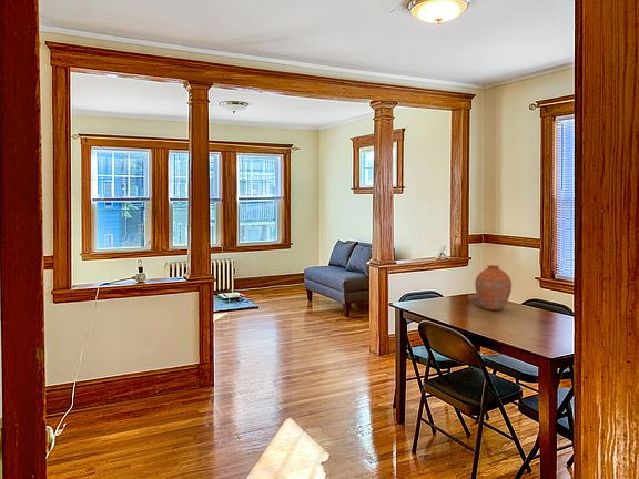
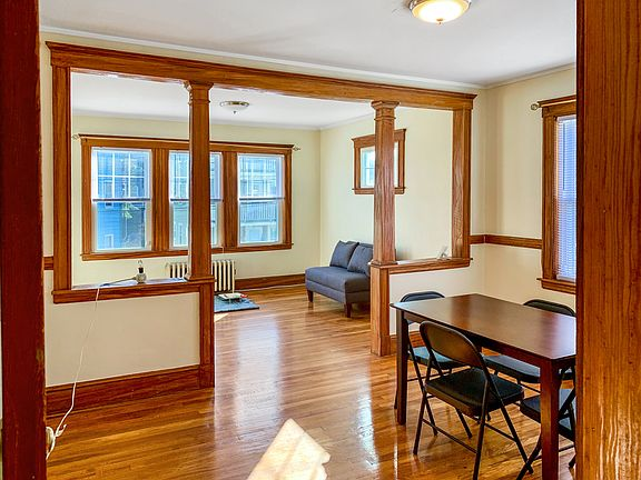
- vase [474,264,513,312]
